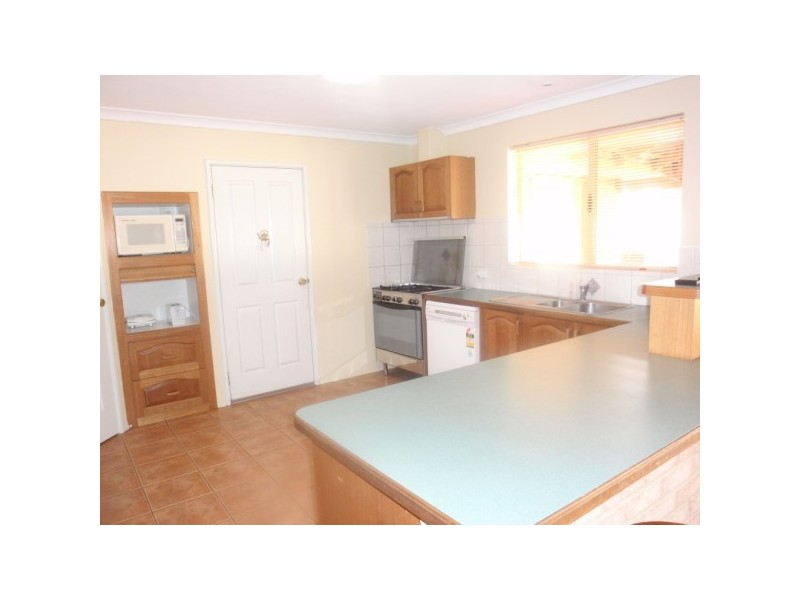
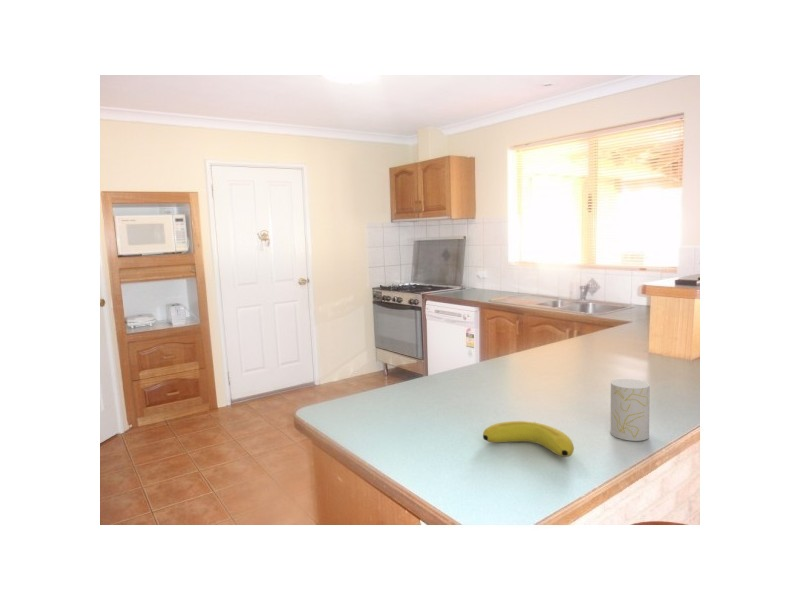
+ fruit [482,420,575,458]
+ cup [610,378,651,442]
